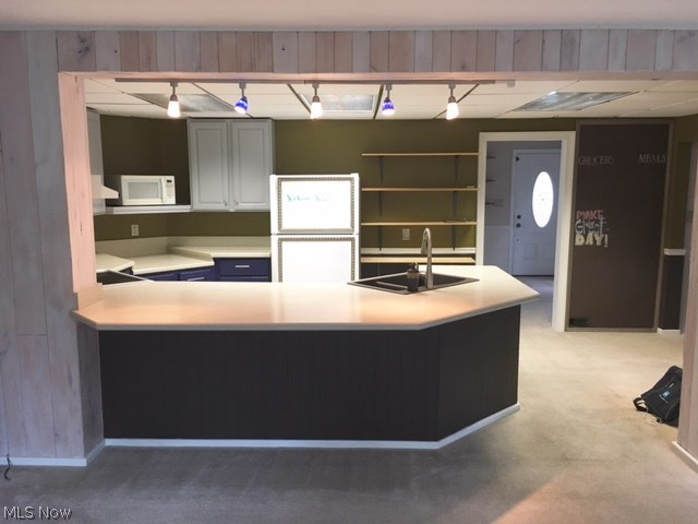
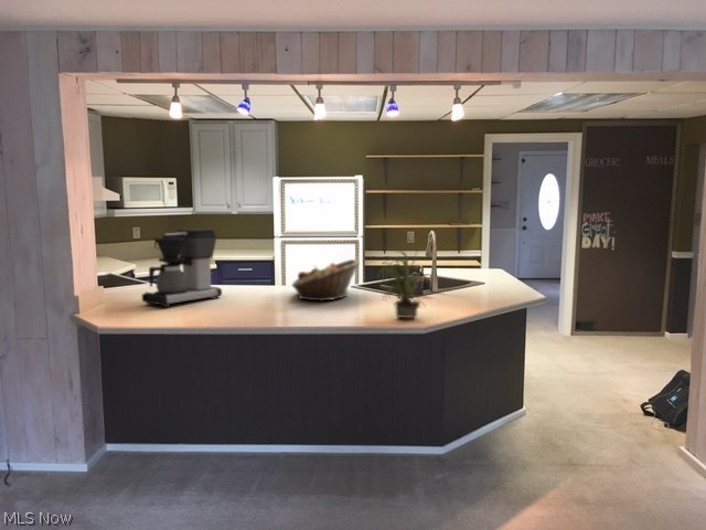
+ potted plant [376,246,427,319]
+ fruit basket [291,258,361,303]
+ coffee maker [141,229,223,308]
